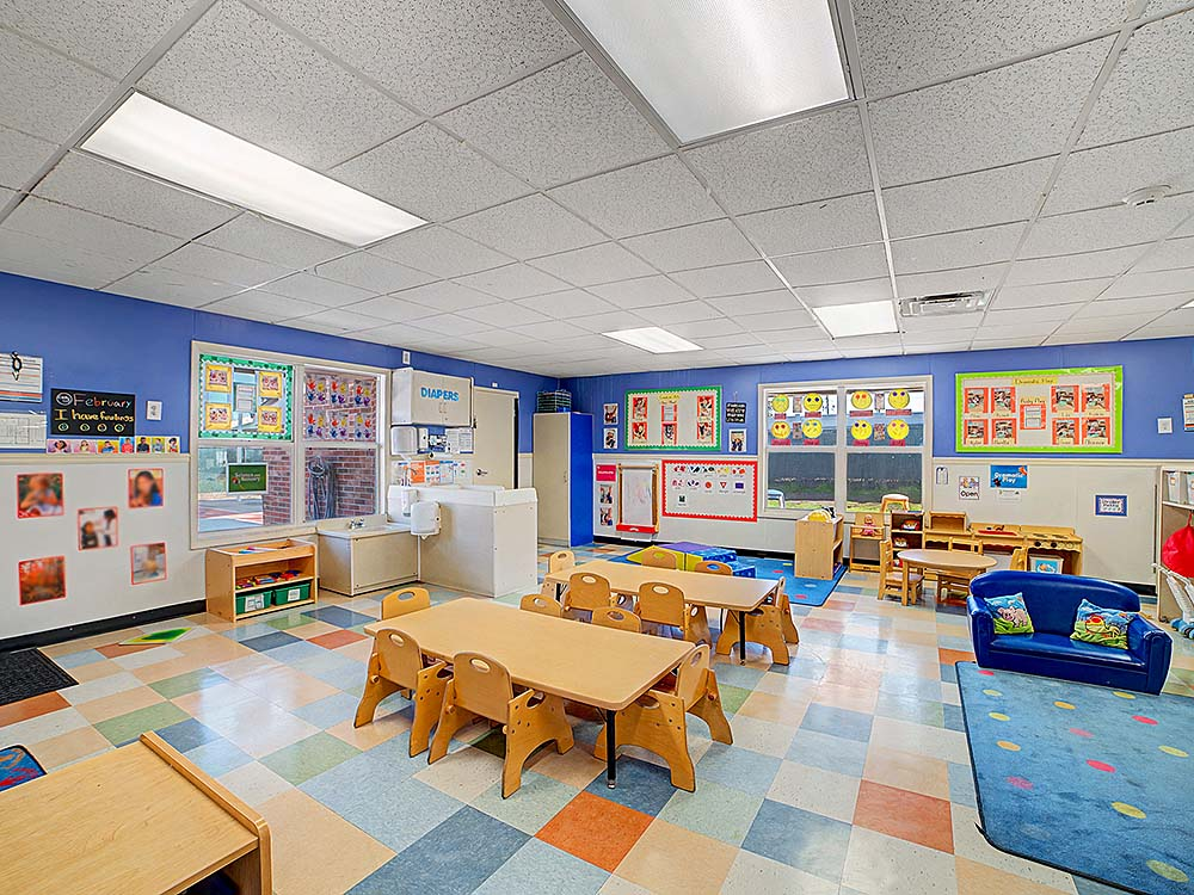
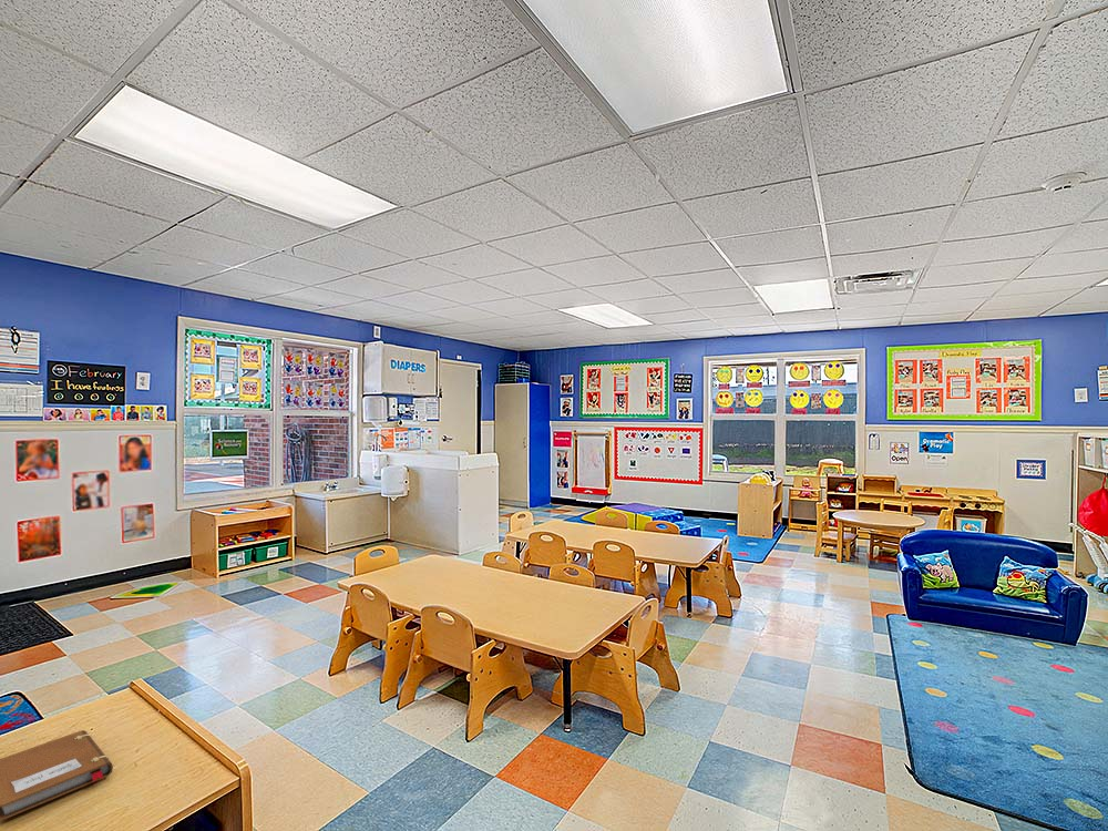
+ notebook [0,729,114,822]
